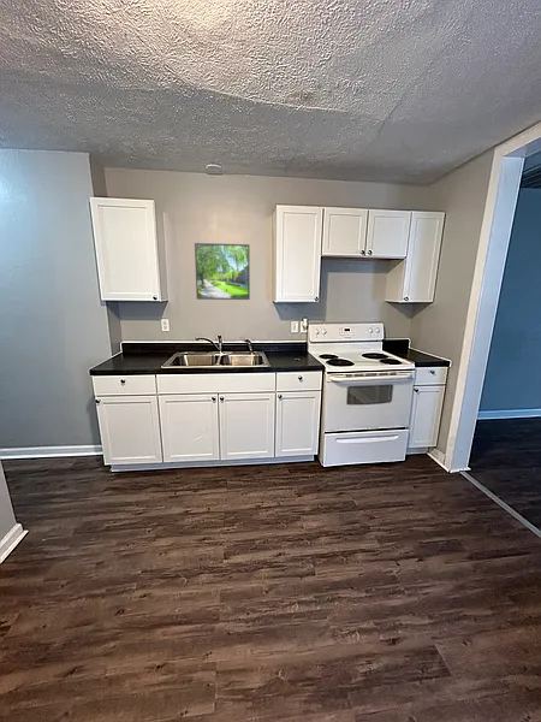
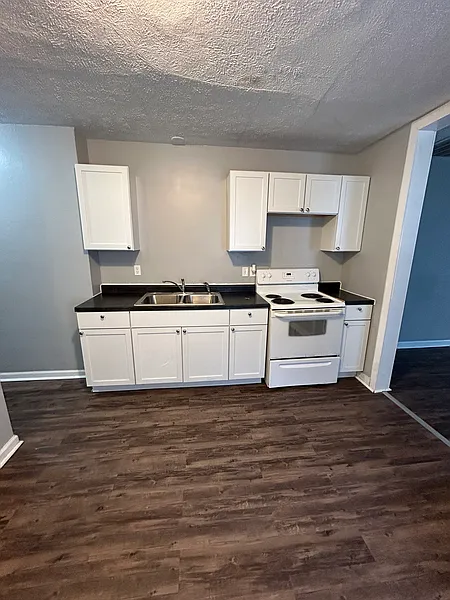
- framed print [194,242,251,301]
